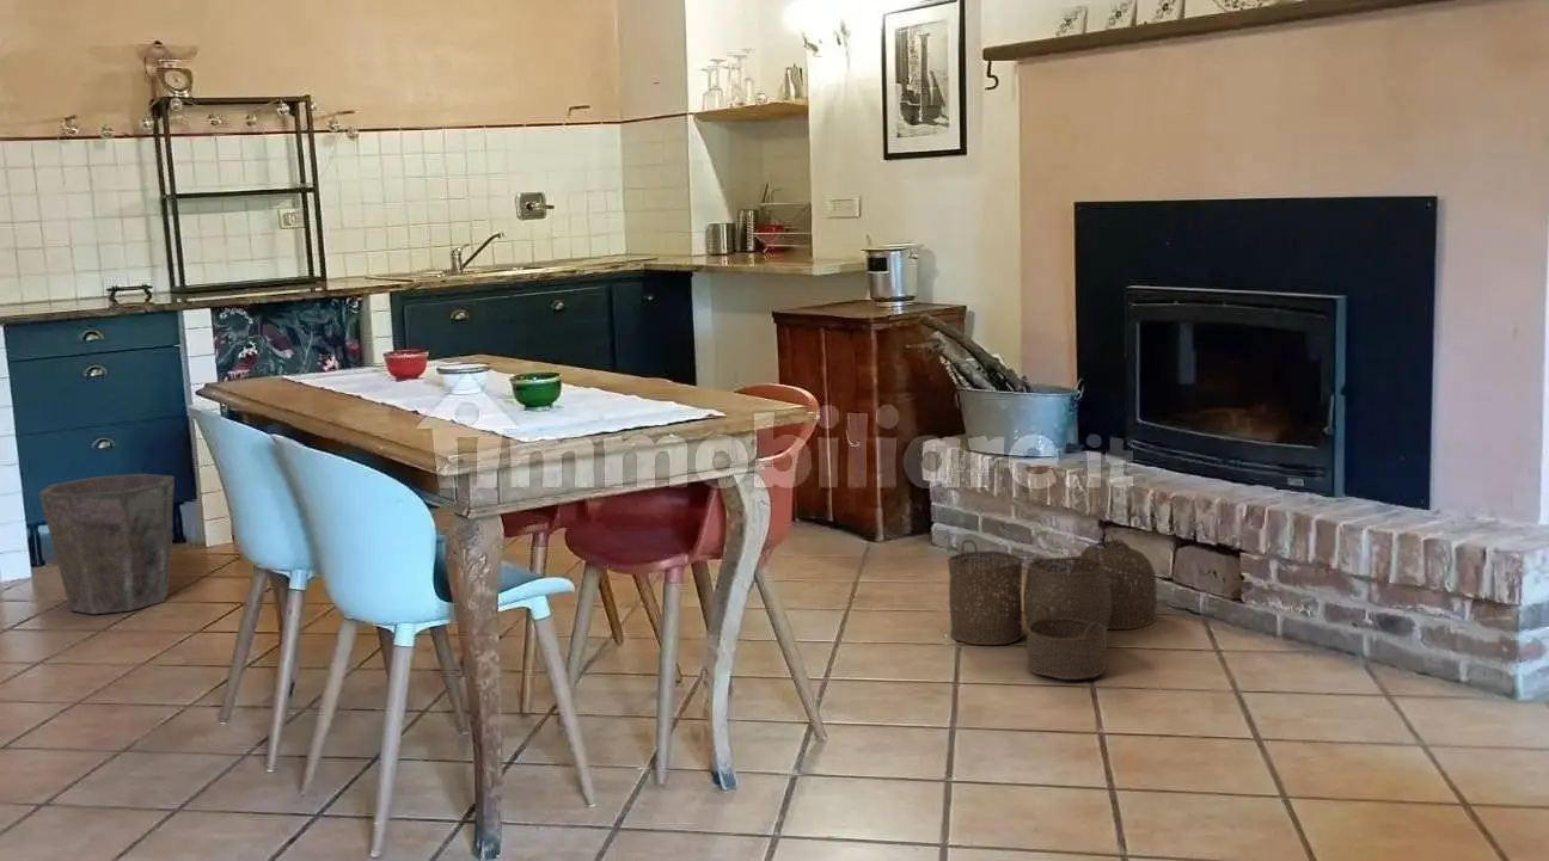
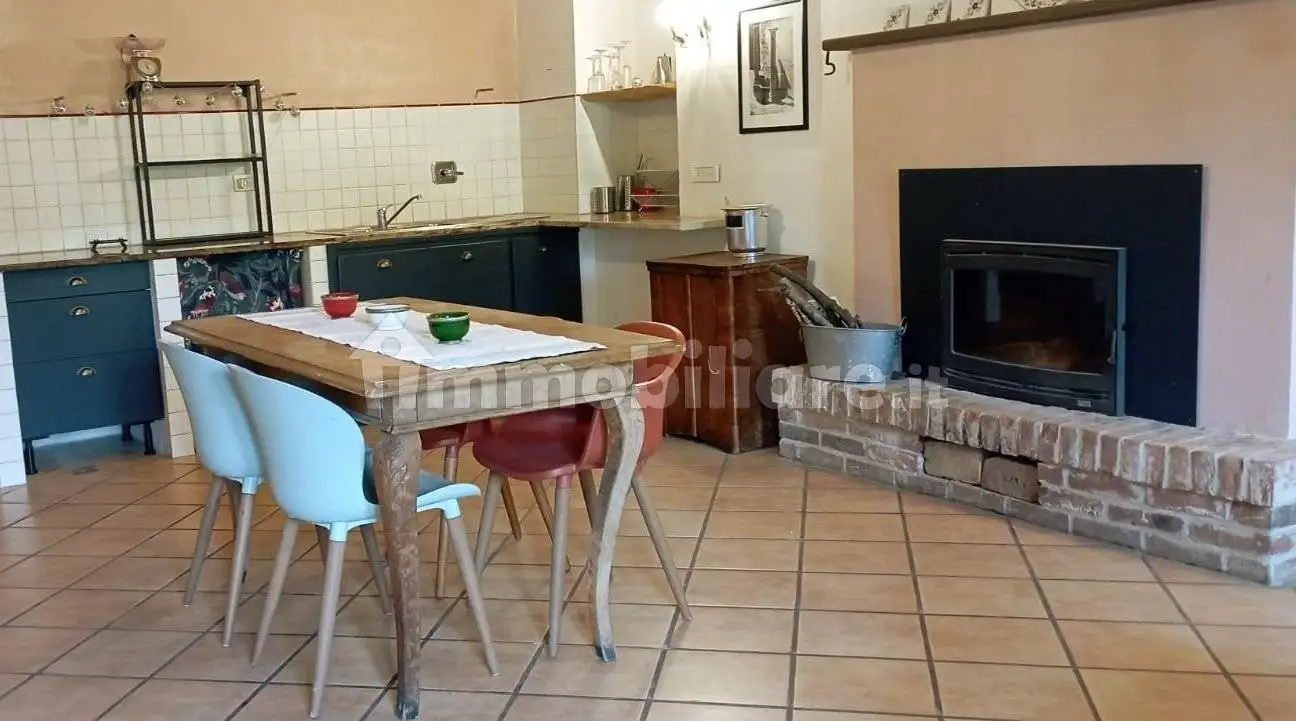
- waste bin [37,473,176,615]
- woven basket [947,531,1158,681]
